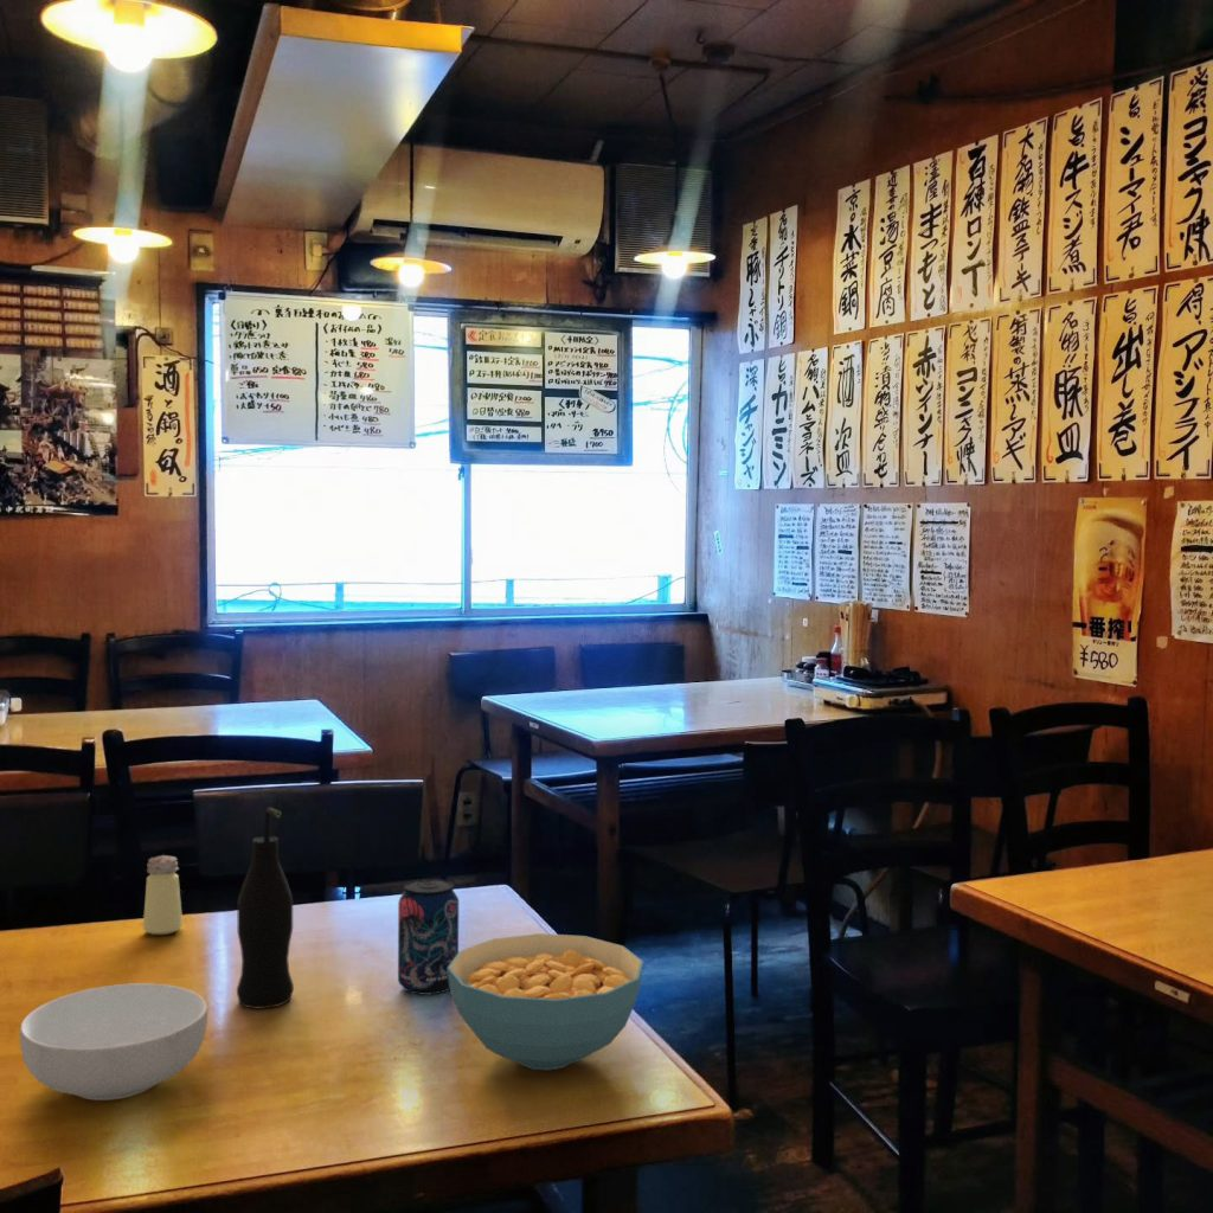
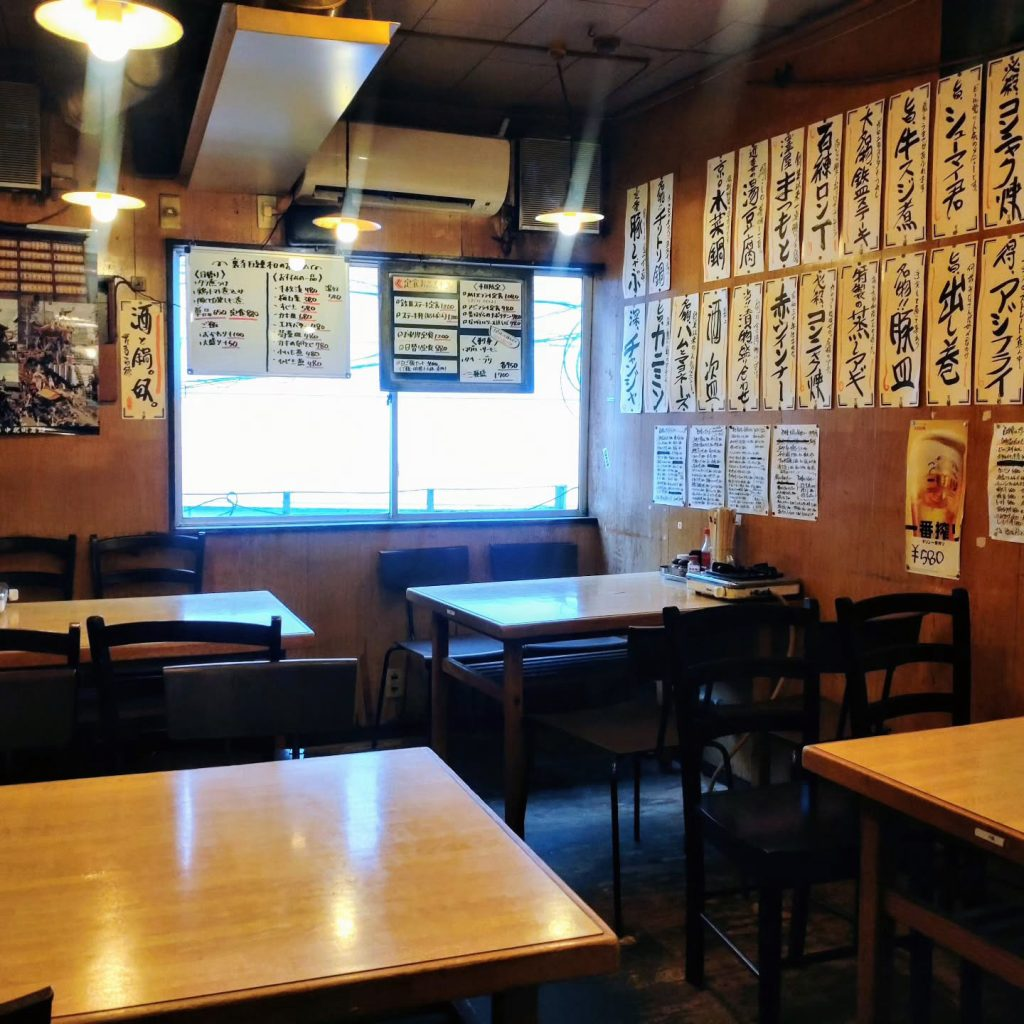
- beverage can [397,878,460,996]
- cereal bowl [448,932,644,1071]
- bottle [236,807,295,1009]
- saltshaker [142,854,184,936]
- cereal bowl [19,982,208,1102]
